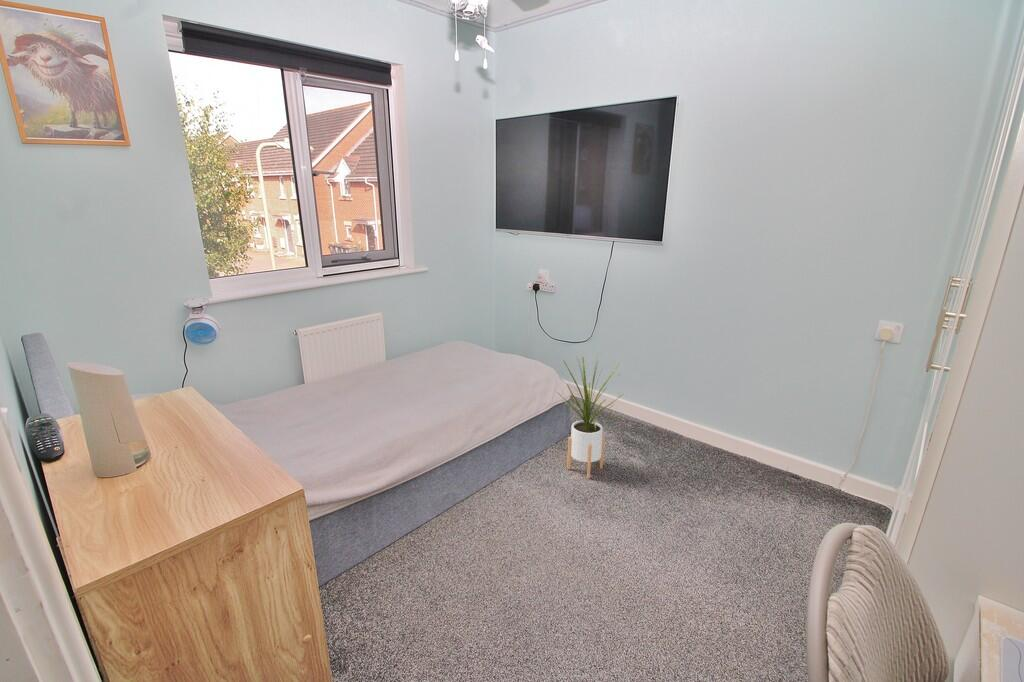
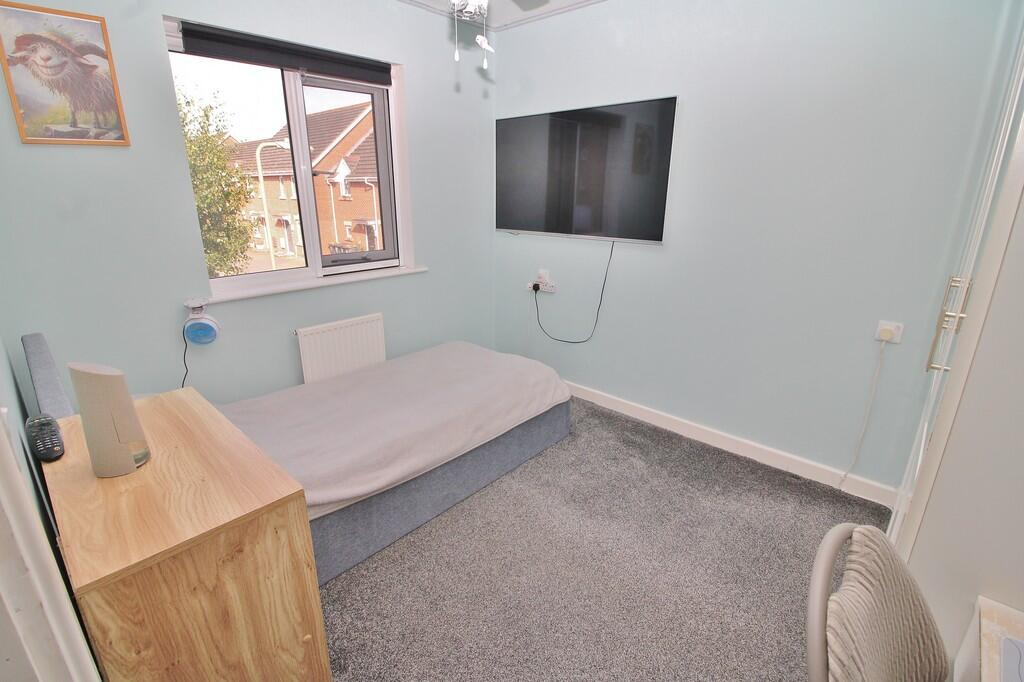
- house plant [557,351,624,479]
